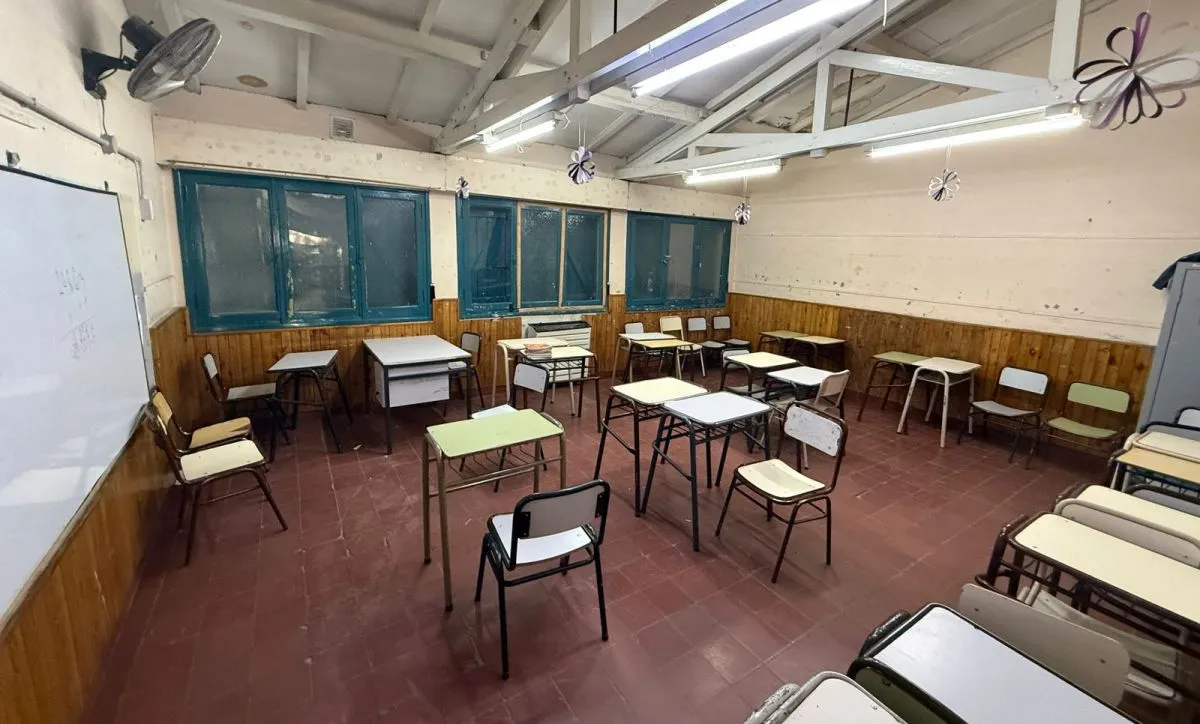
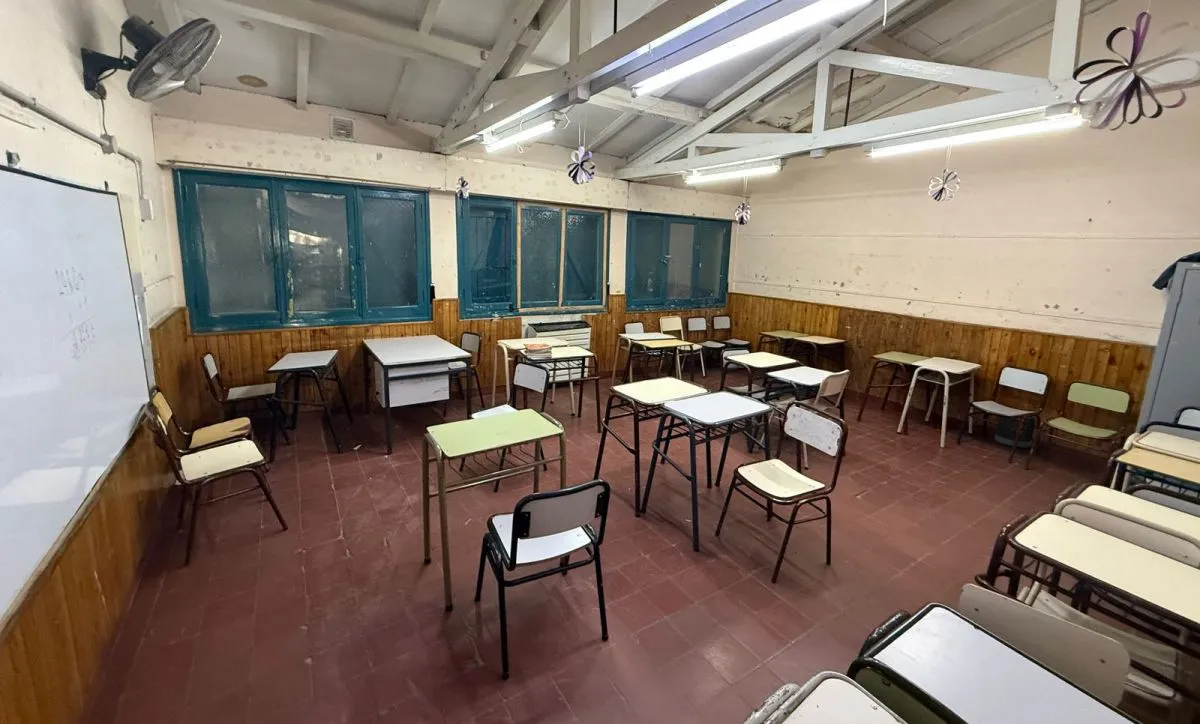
+ wastebasket [994,416,1036,449]
